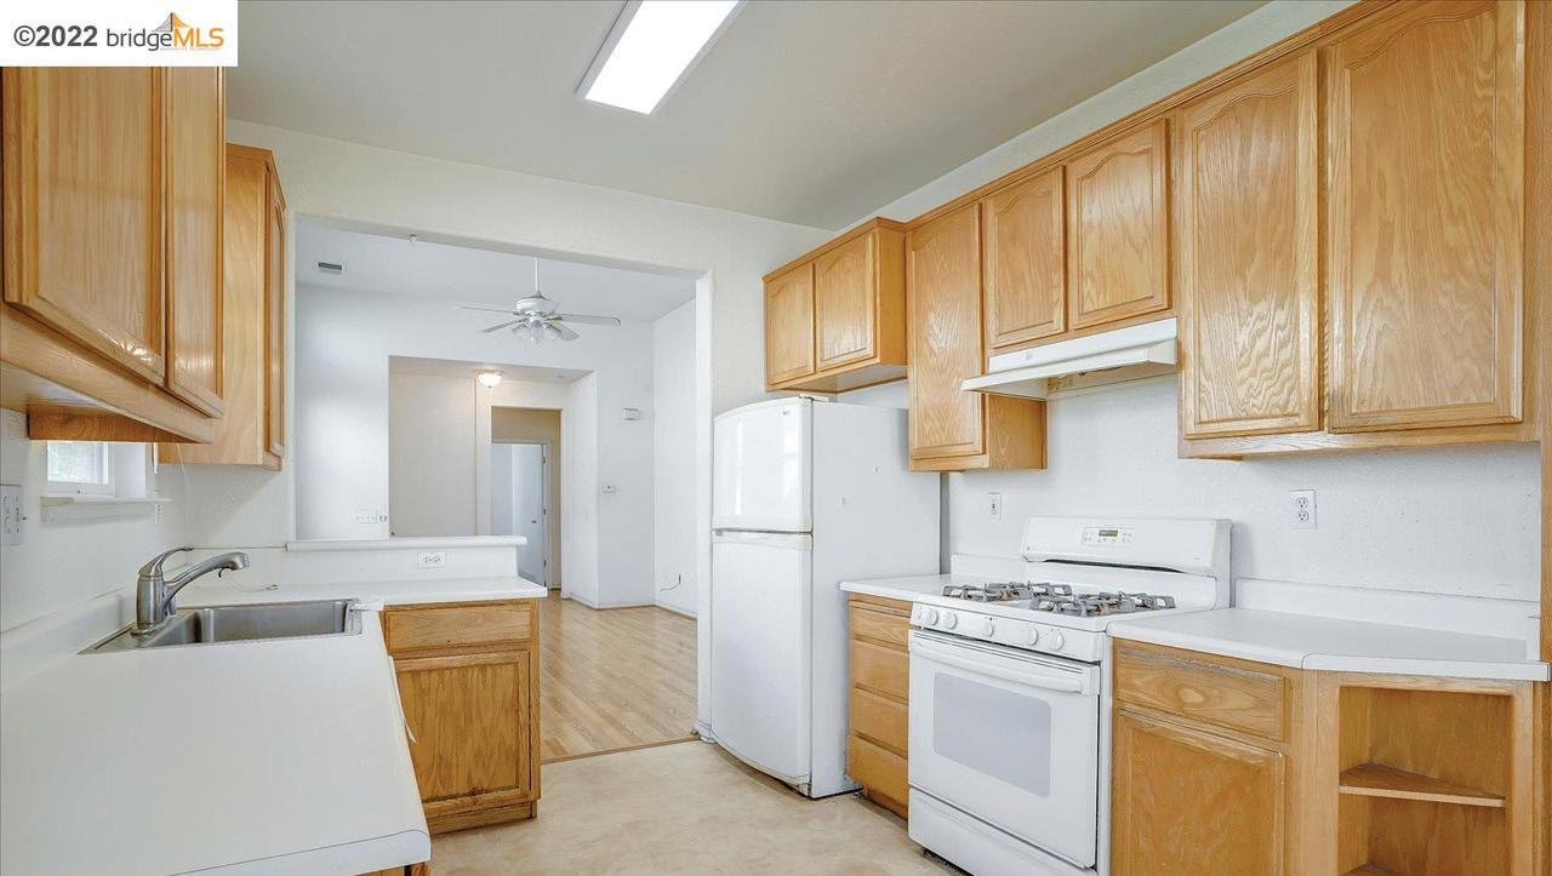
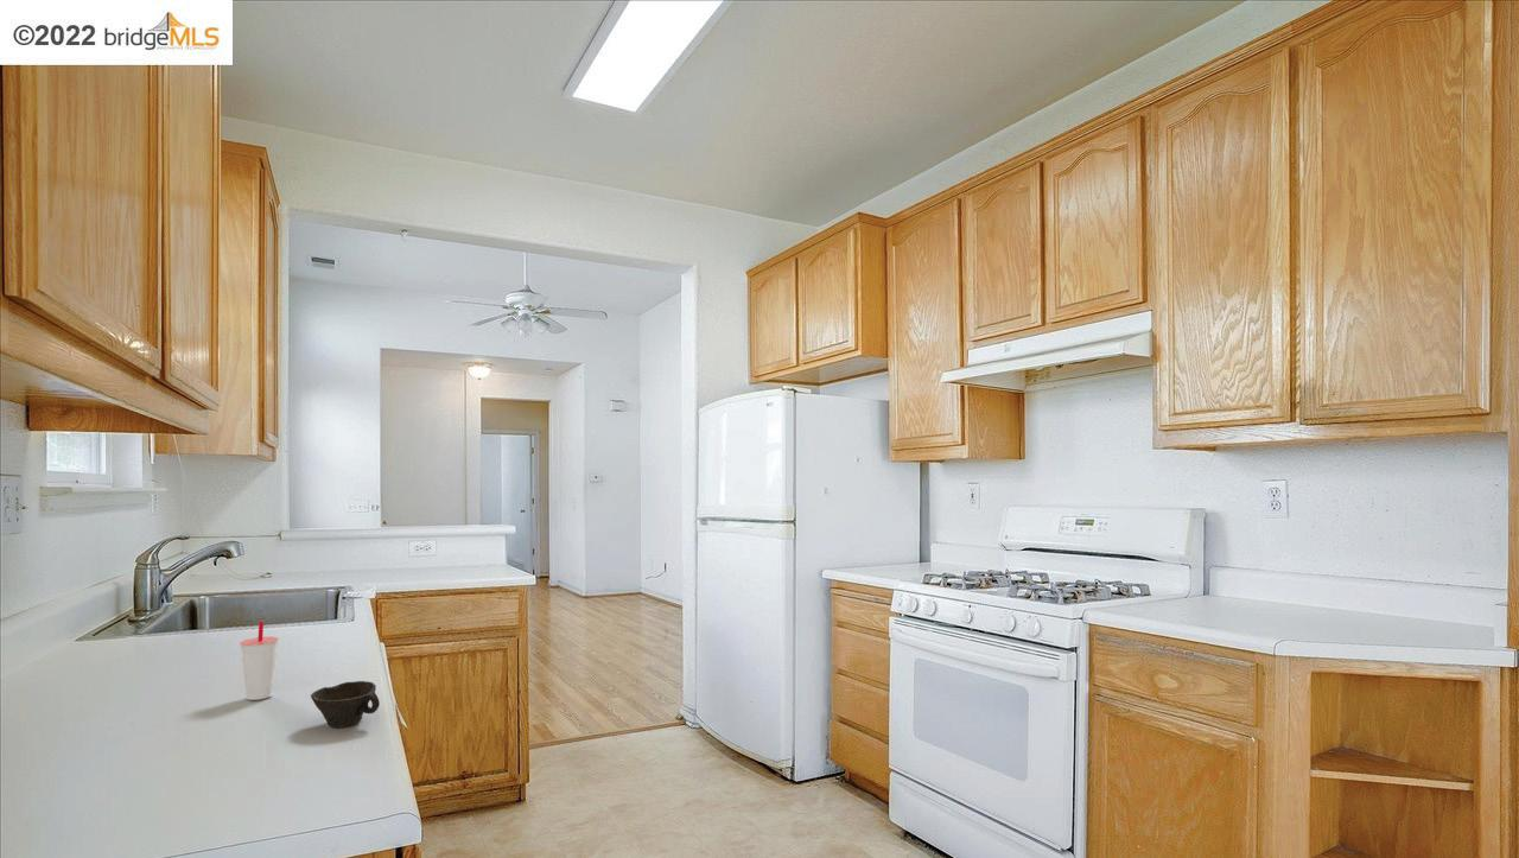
+ cup [239,621,280,701]
+ cup [310,680,381,729]
